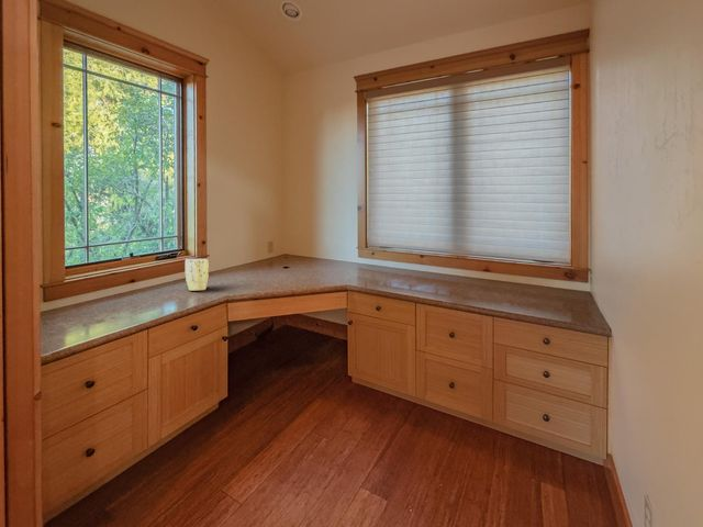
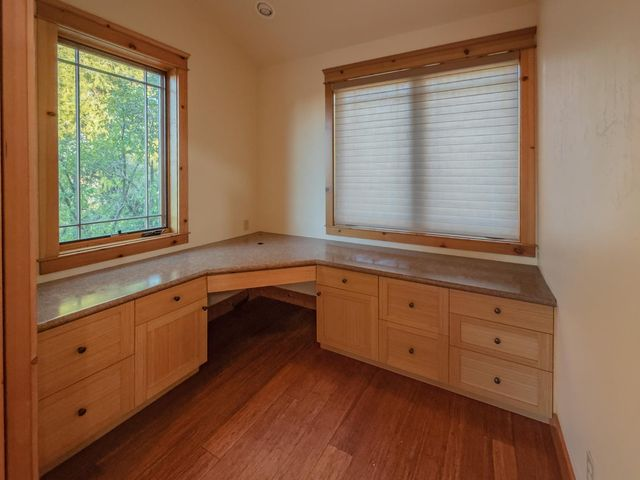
- plant pot [185,258,210,292]
